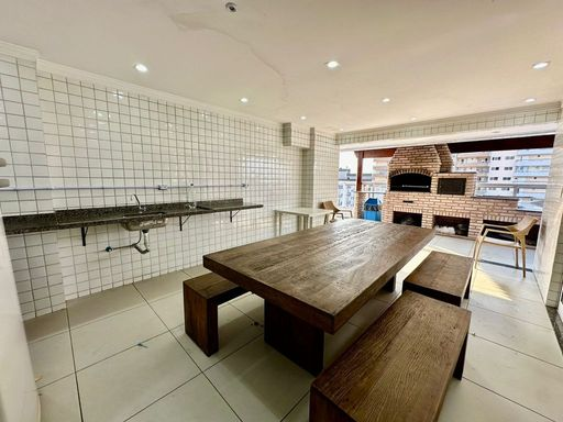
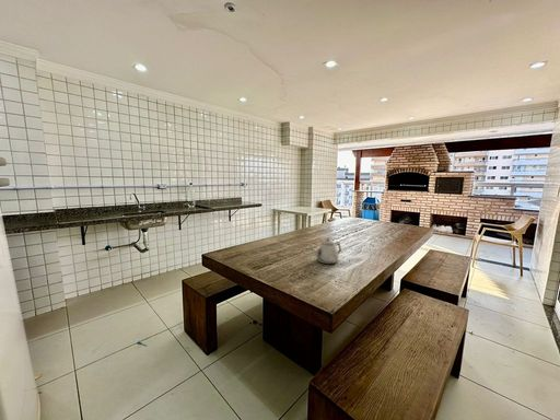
+ teapot [308,237,342,265]
